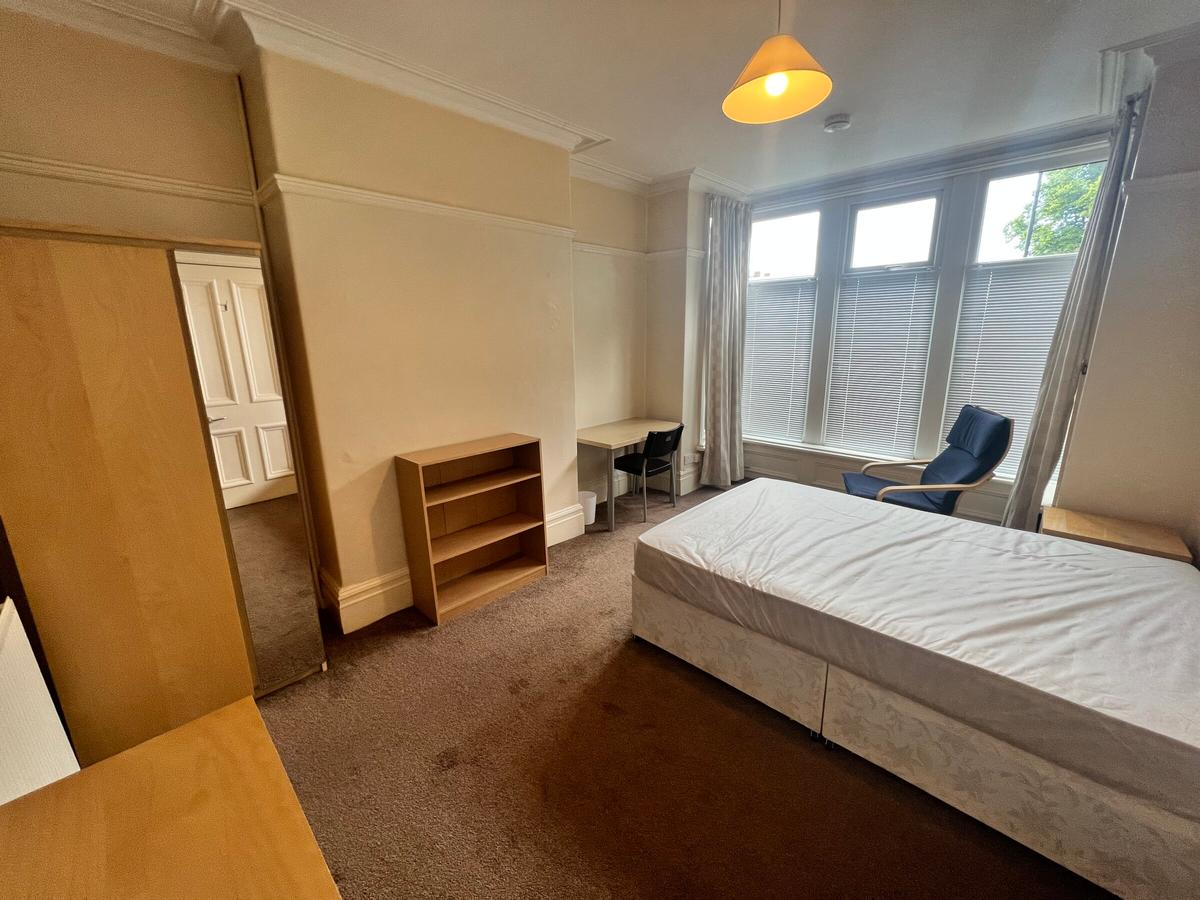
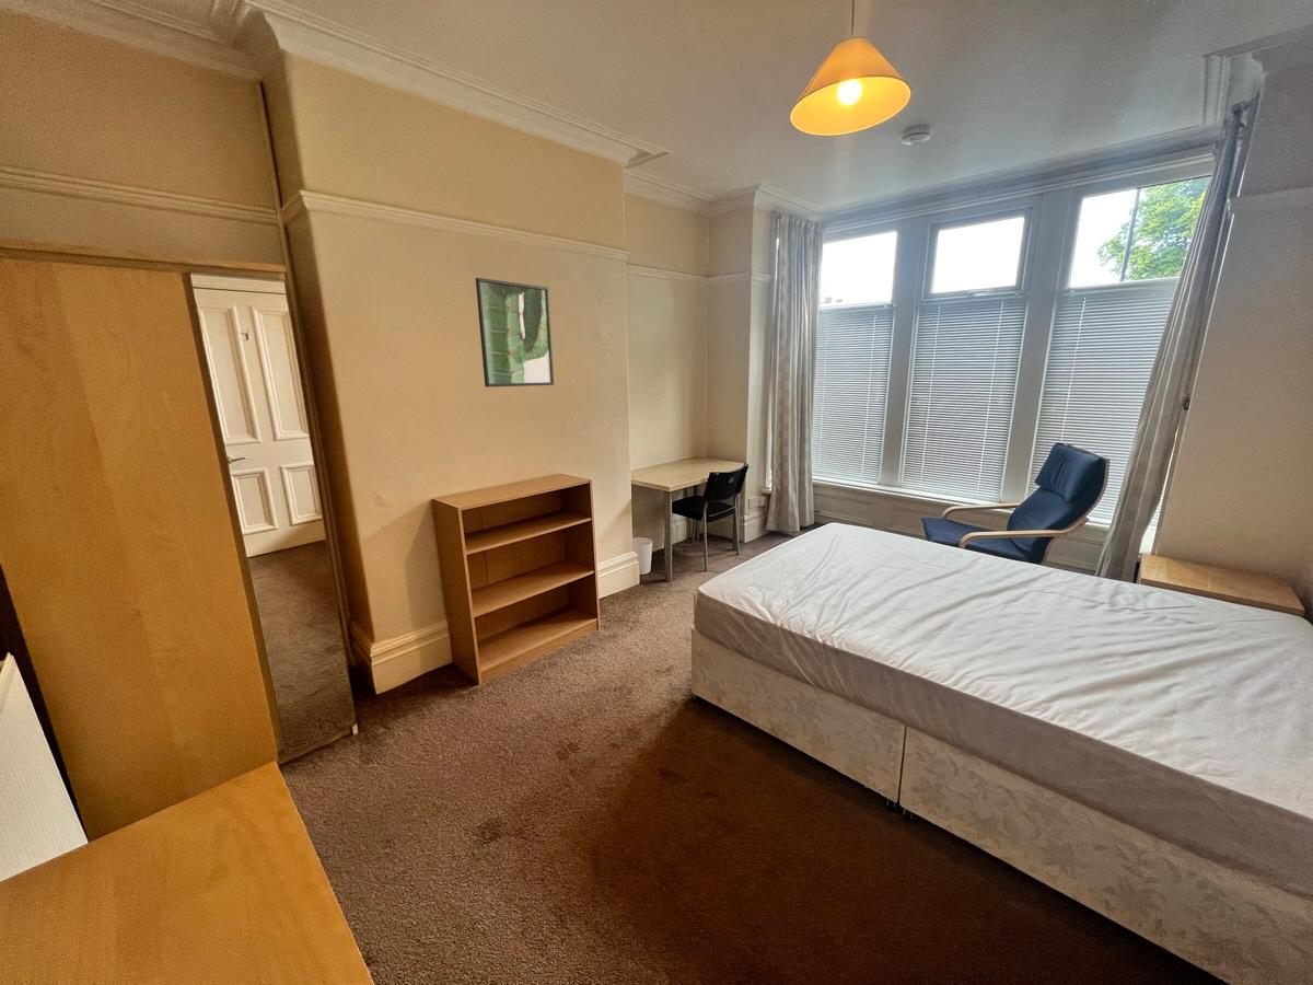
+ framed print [475,277,555,389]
